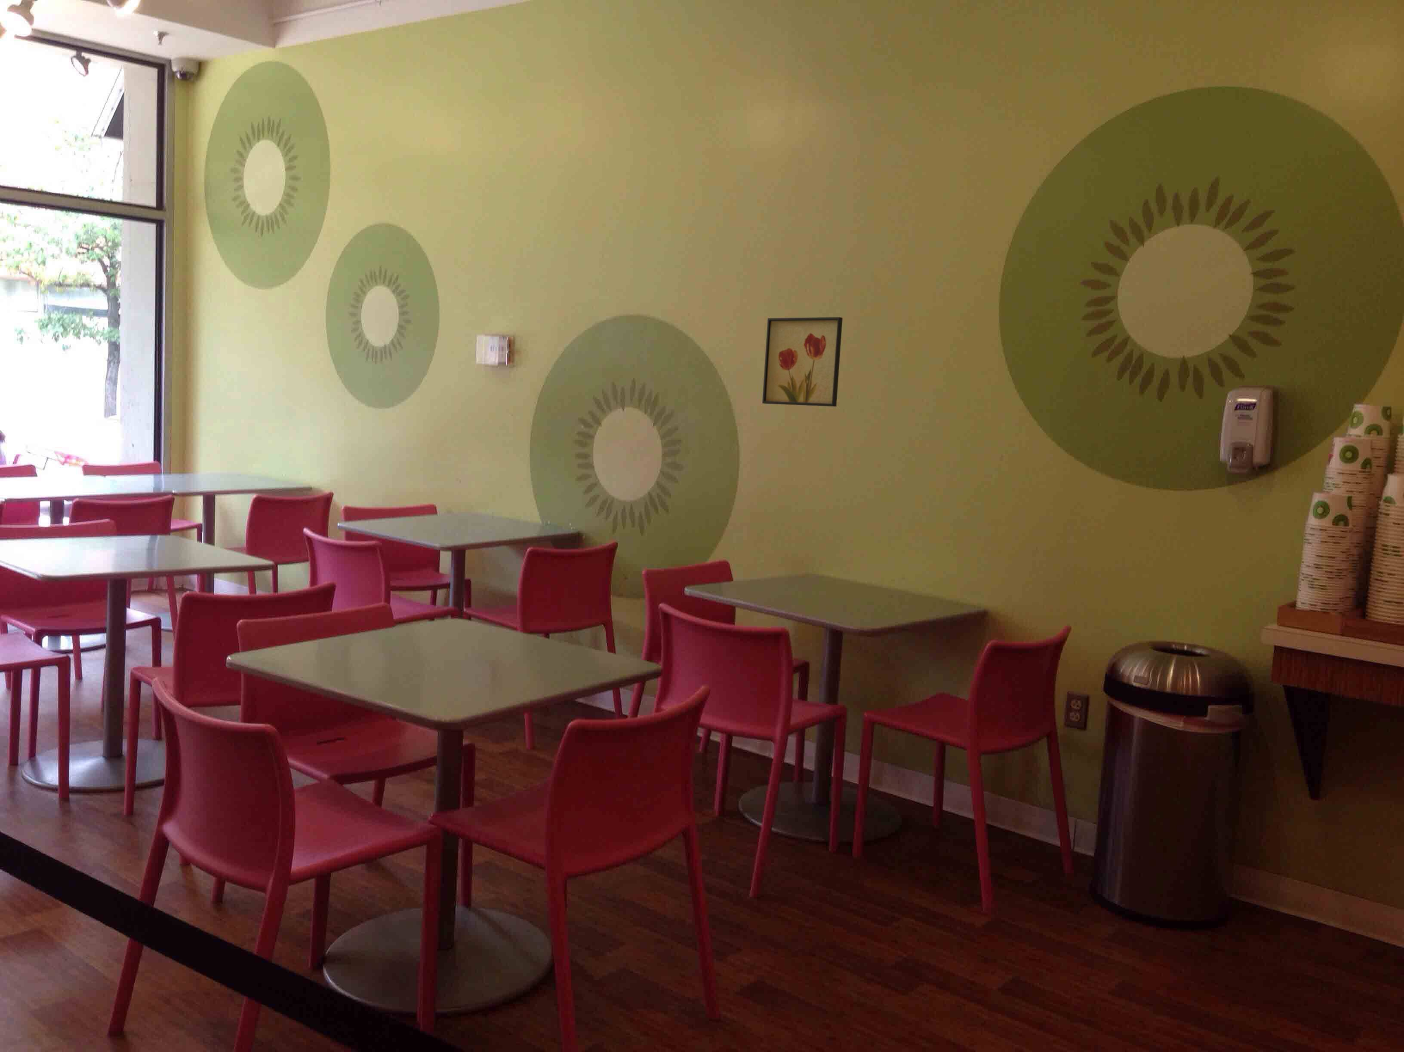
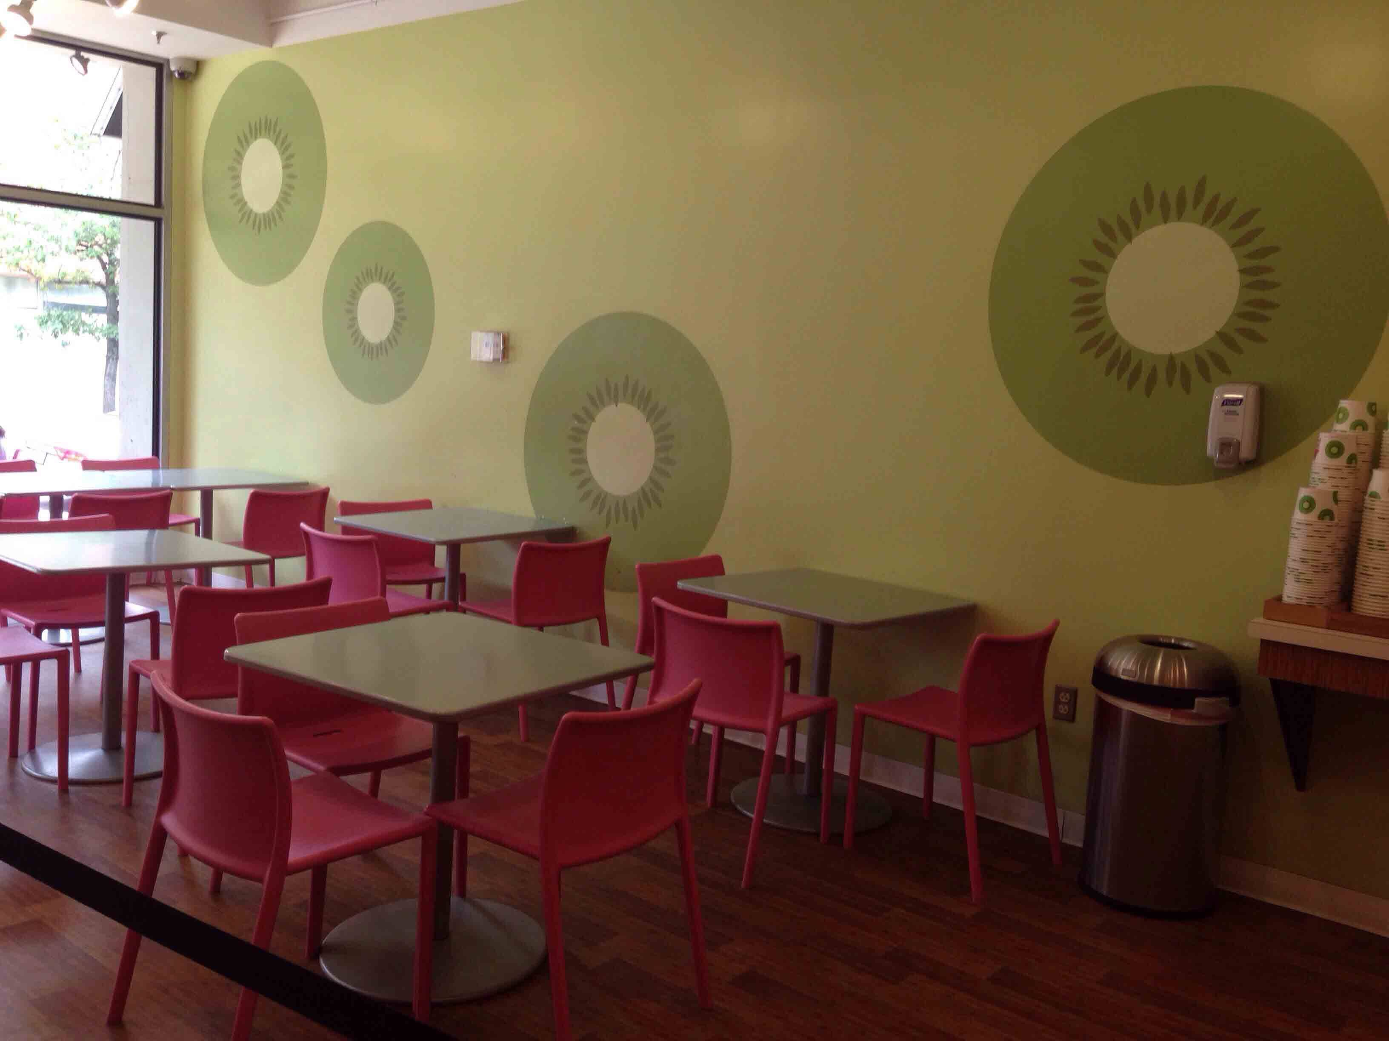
- wall art [762,317,844,407]
